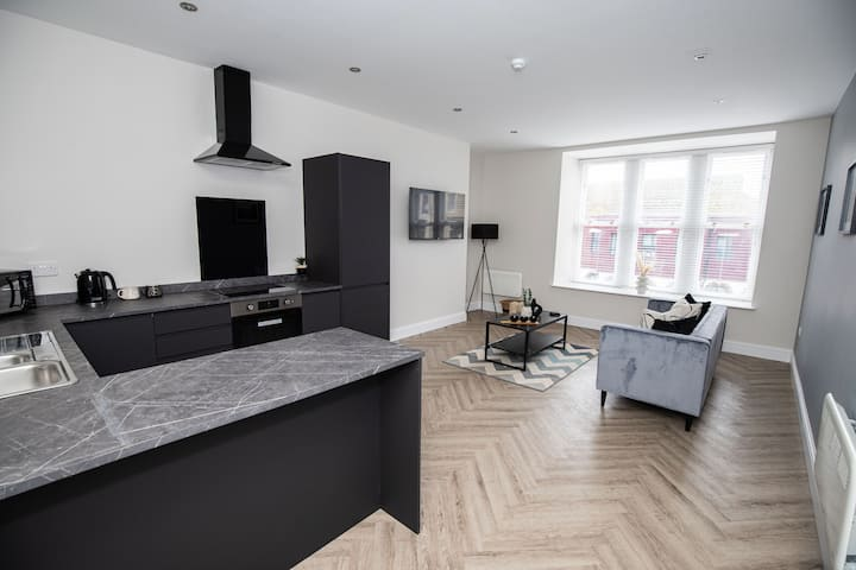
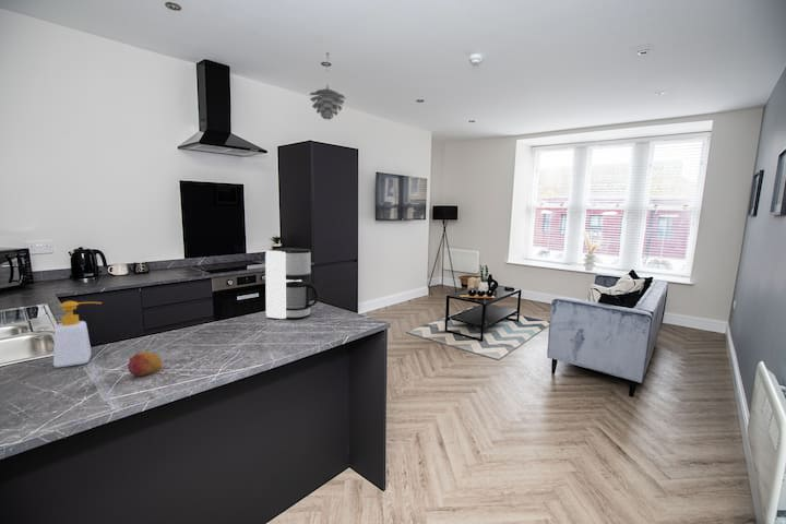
+ coffee maker [264,247,320,320]
+ pendant light [309,51,346,120]
+ soap bottle [52,300,103,369]
+ fruit [127,350,163,377]
